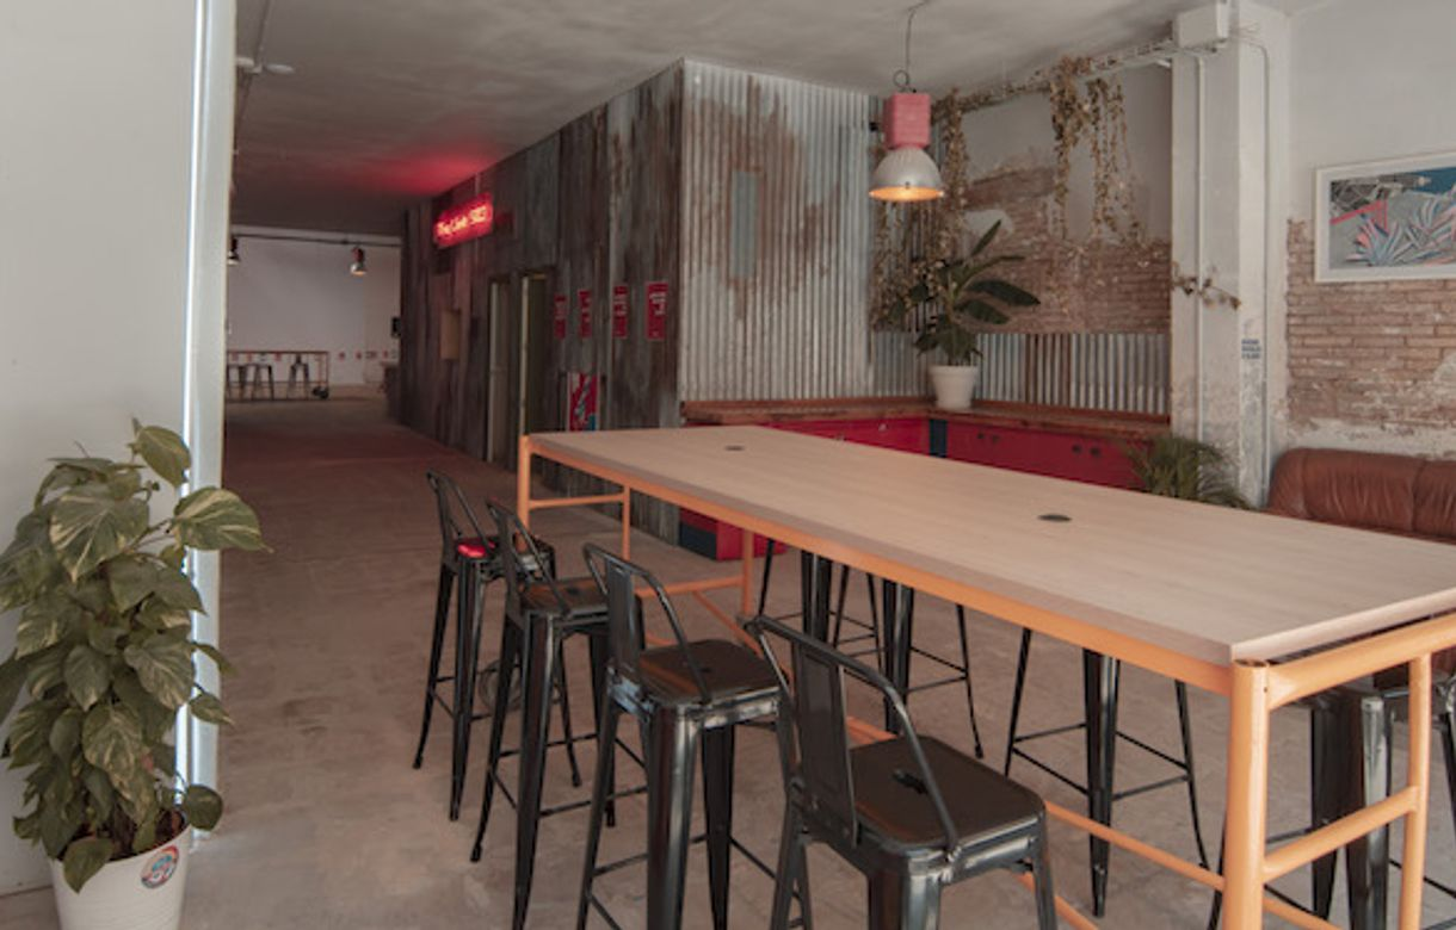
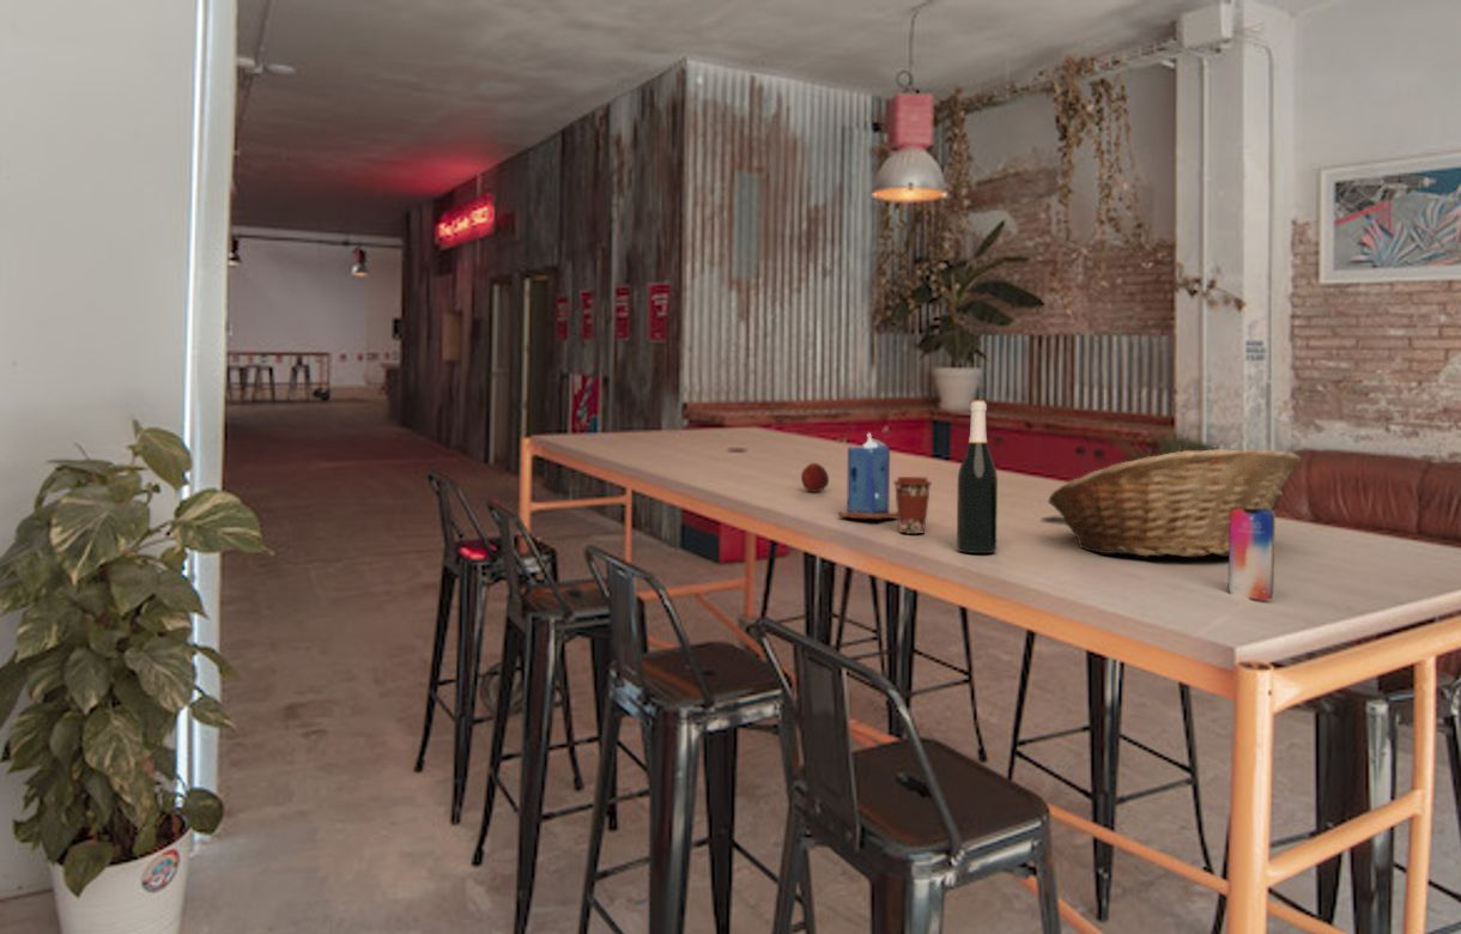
+ wine bottle [956,399,999,554]
+ smartphone [1227,508,1277,601]
+ fruit basket [1047,448,1302,559]
+ coffee cup [892,475,933,535]
+ apple [800,462,830,493]
+ candle [837,431,898,521]
